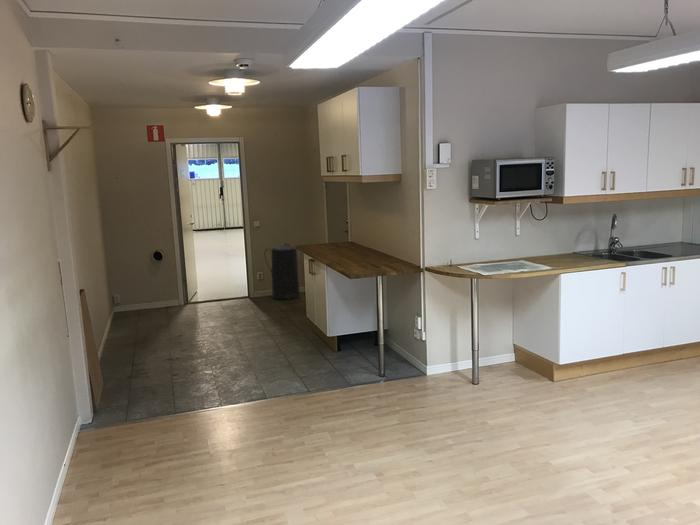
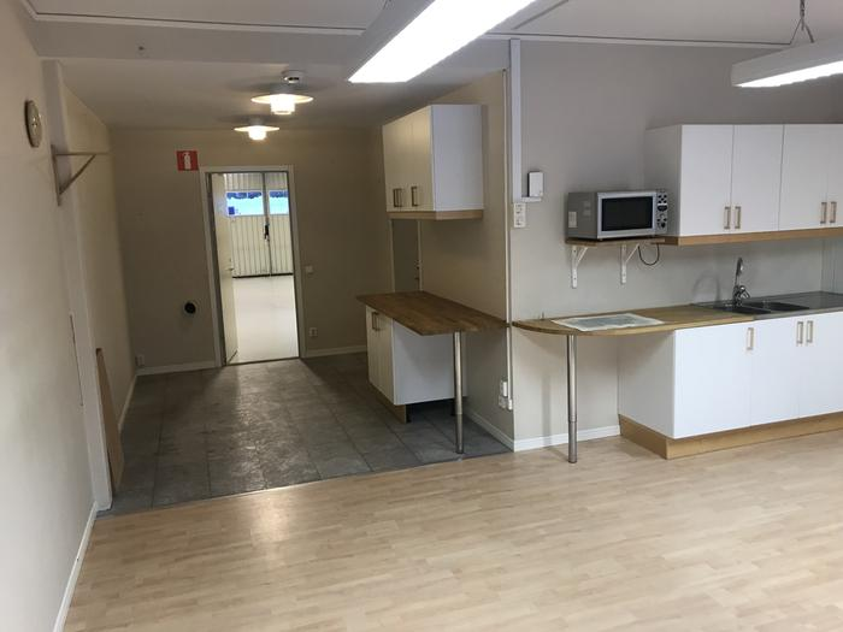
- trash can [263,242,301,300]
